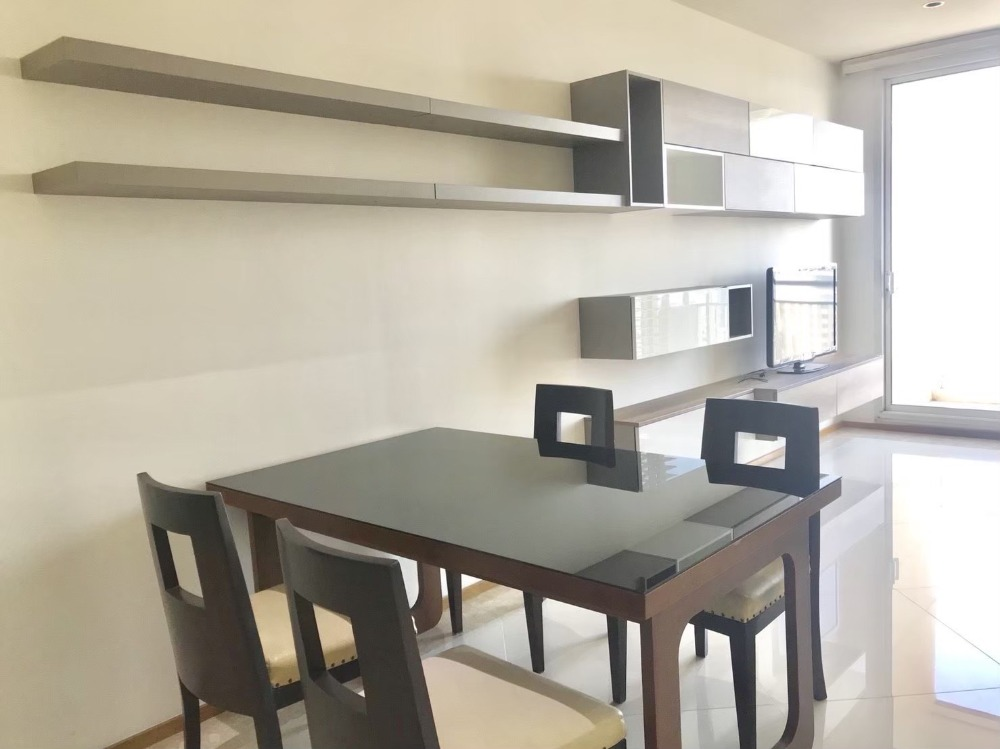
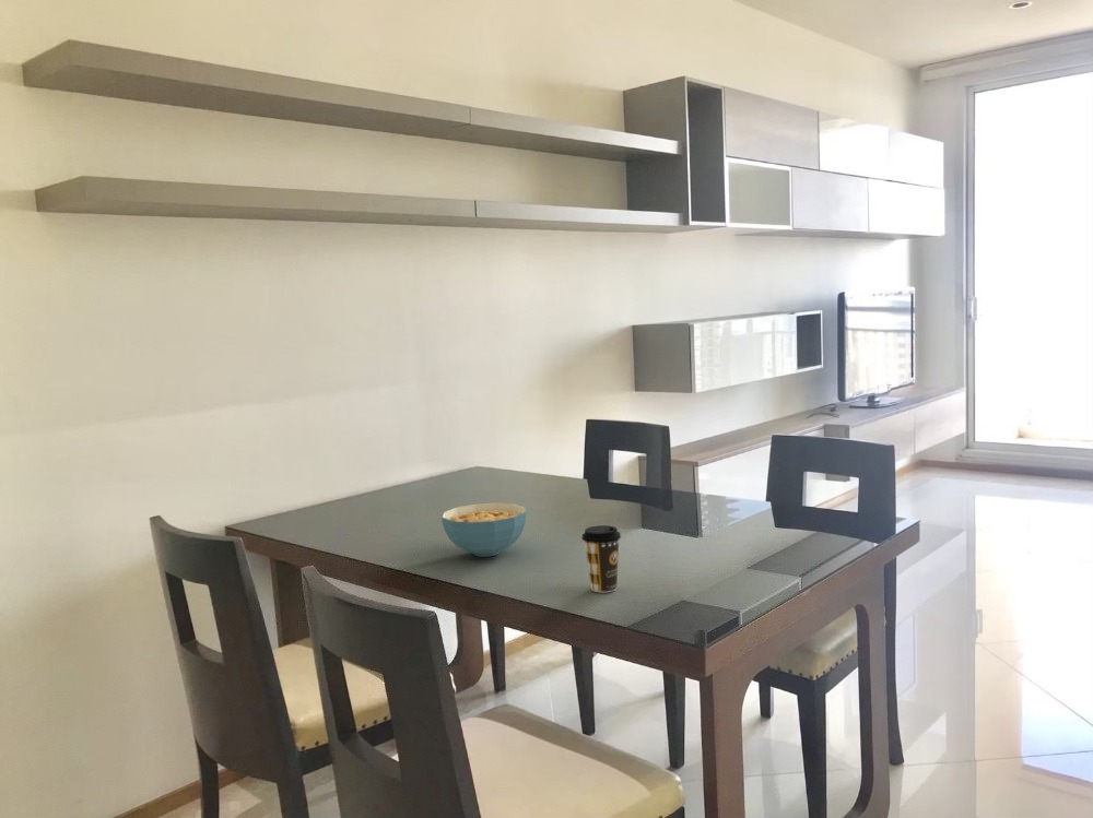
+ cereal bowl [440,501,527,558]
+ coffee cup [580,524,622,593]
